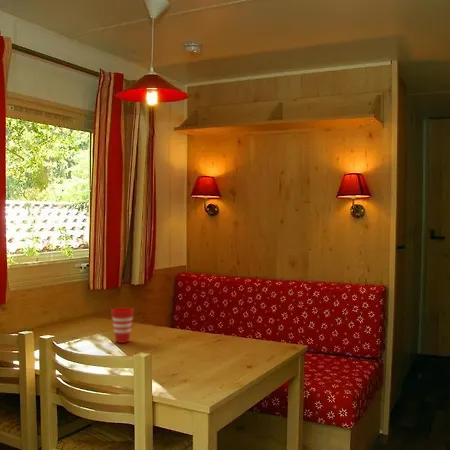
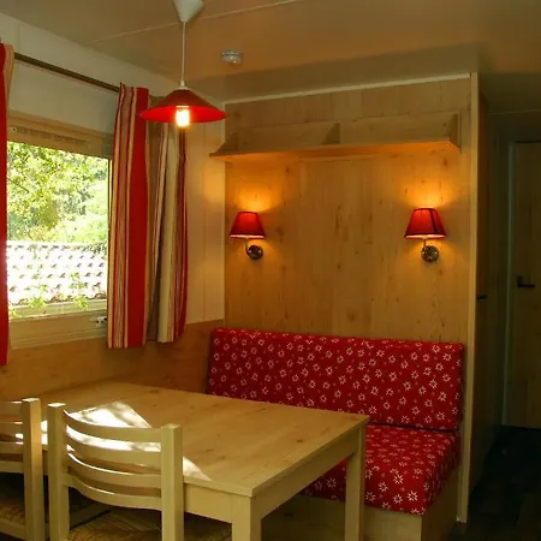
- cup [110,307,135,344]
